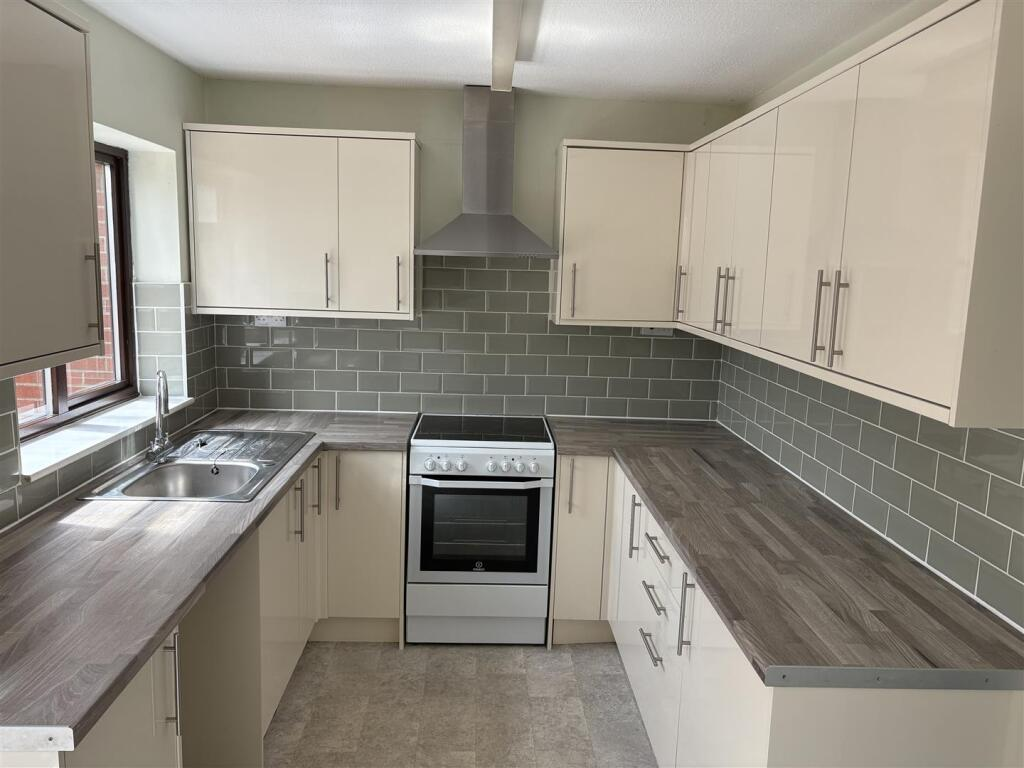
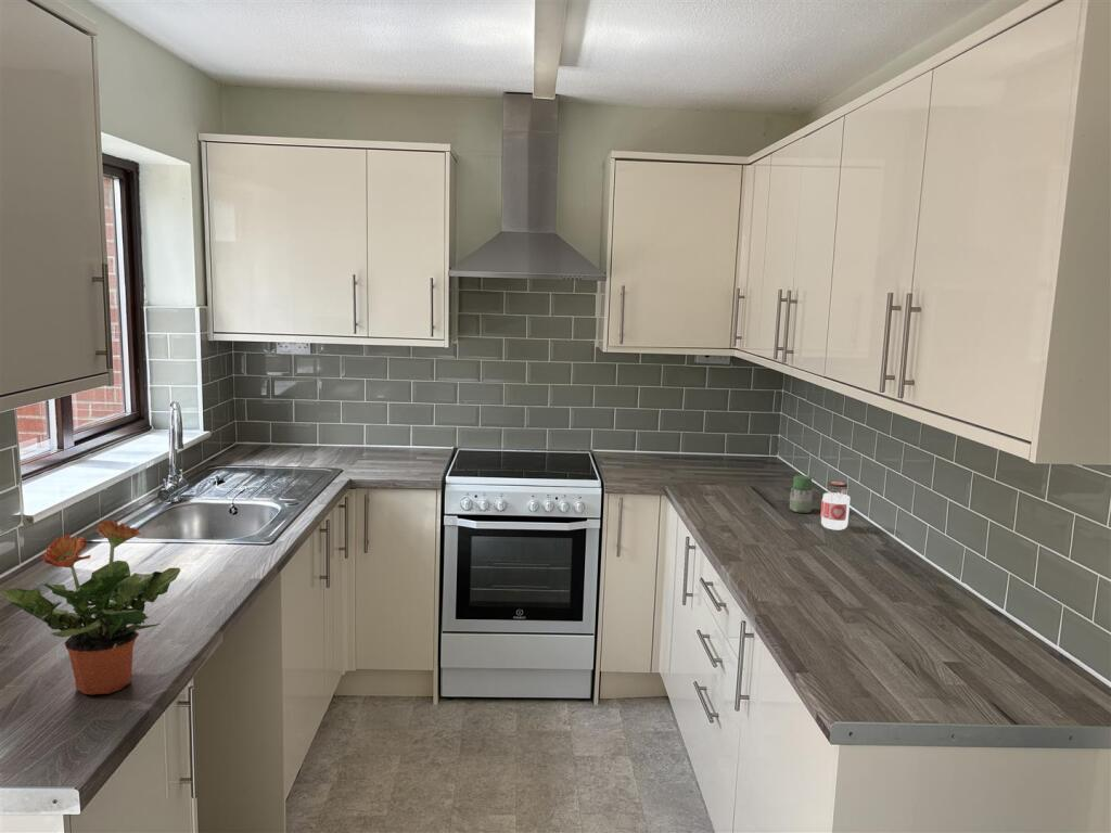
+ potted plant [1,517,181,696]
+ jar [789,474,814,514]
+ jar [820,480,851,530]
